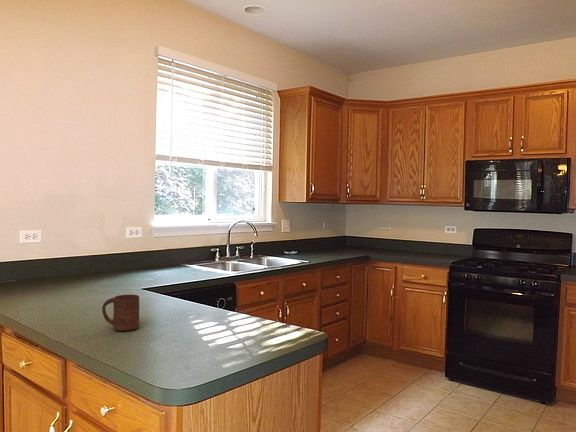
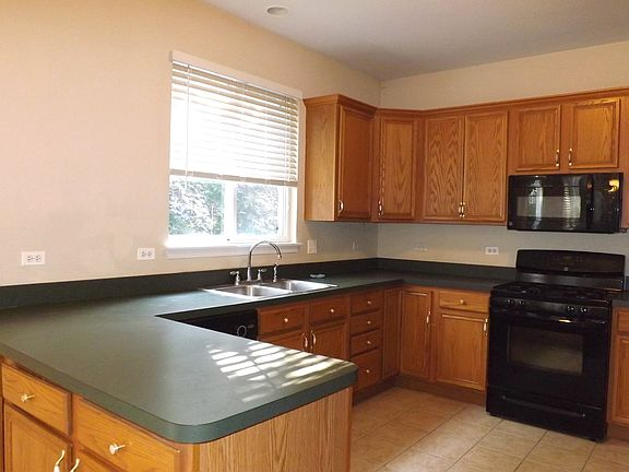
- cup [101,294,140,332]
